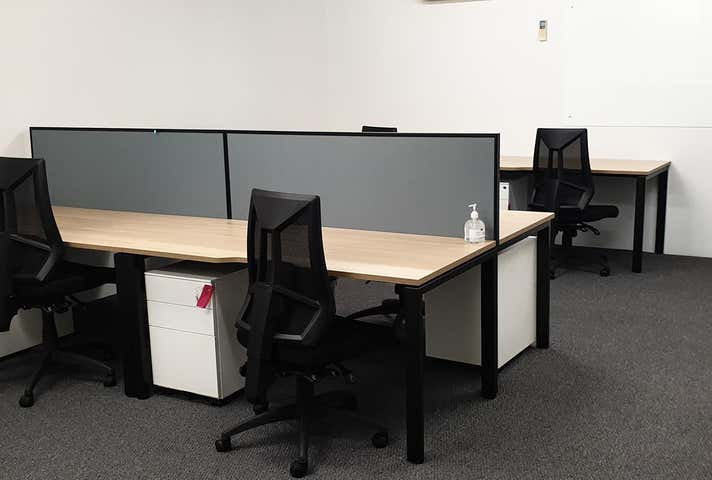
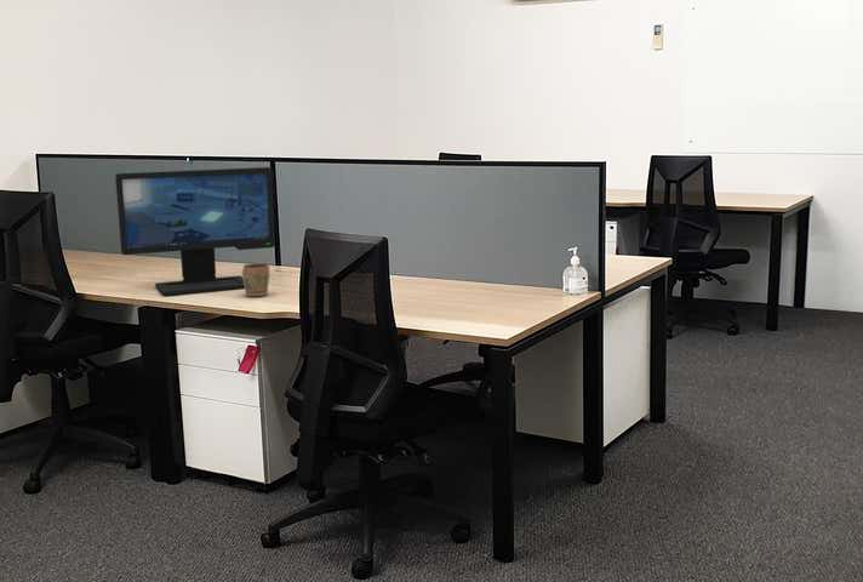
+ mug [241,262,270,297]
+ computer monitor [114,166,276,296]
